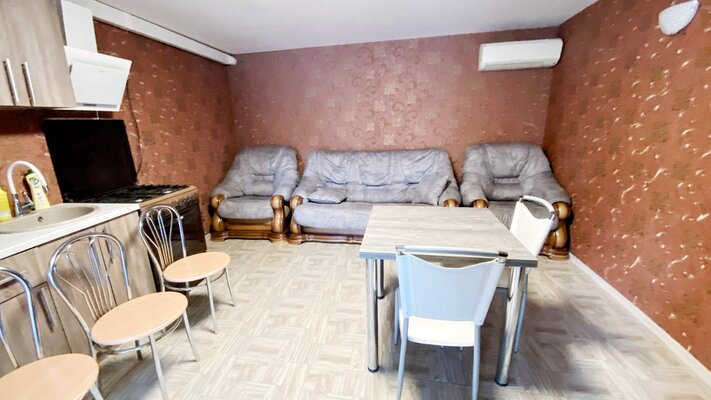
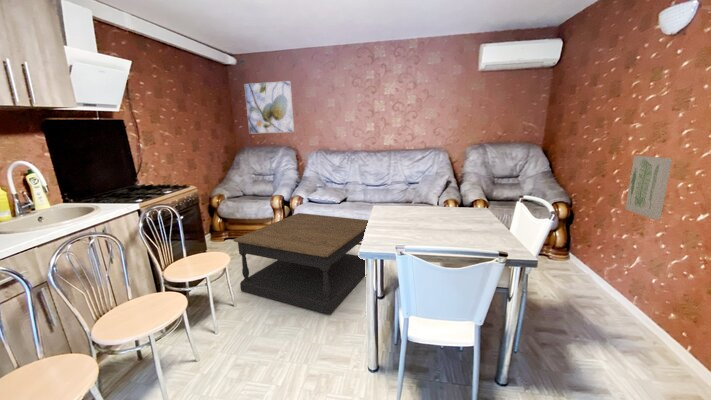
+ wall art [624,155,673,220]
+ coffee table [233,212,369,315]
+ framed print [243,80,295,134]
